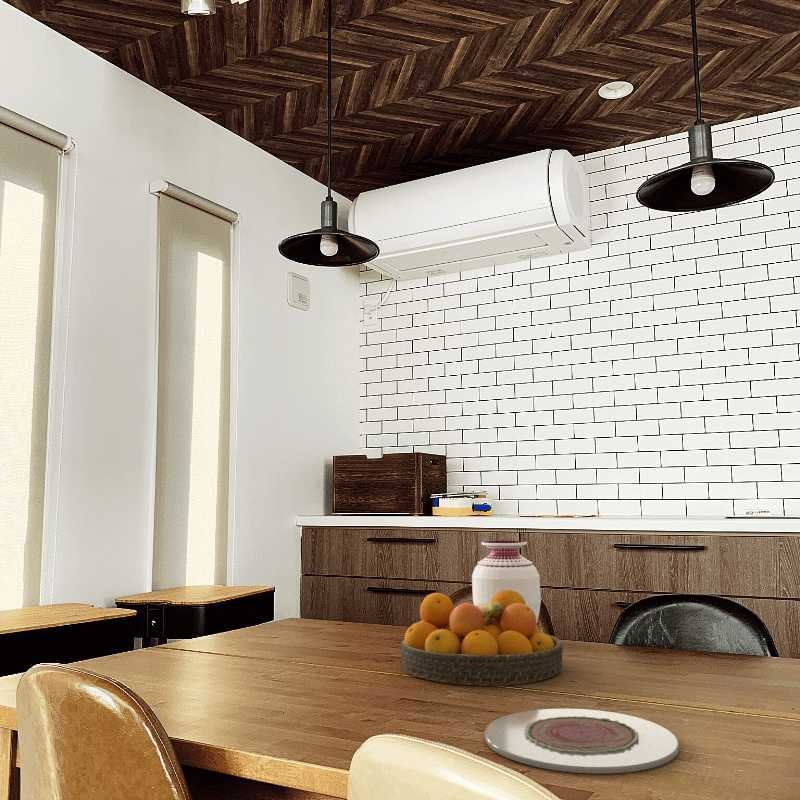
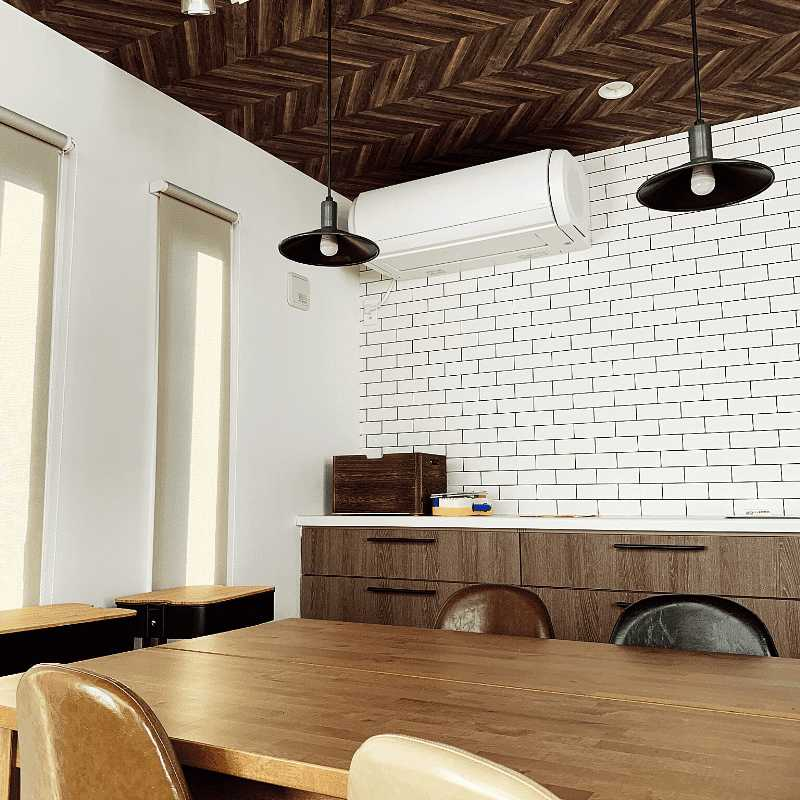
- vase [471,540,542,625]
- plate [484,708,680,775]
- fruit bowl [400,590,564,687]
